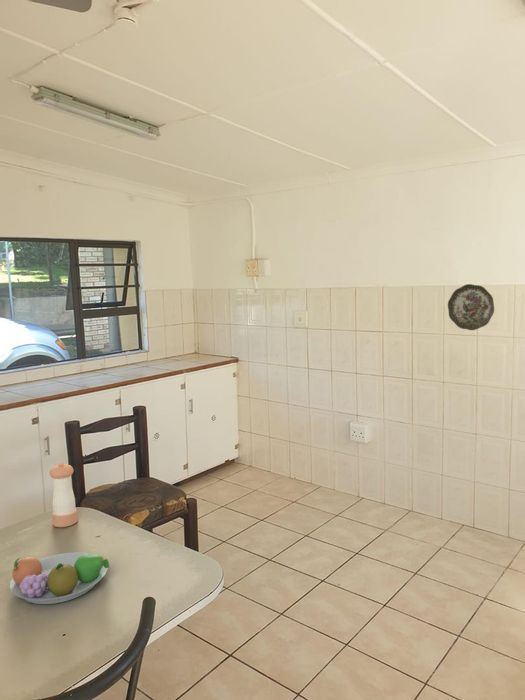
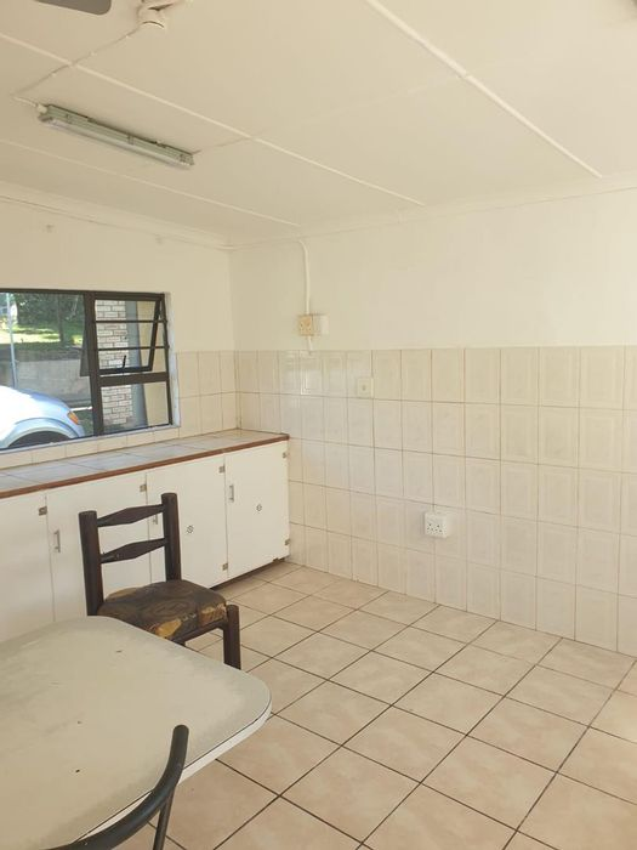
- pepper shaker [48,462,79,528]
- decorative plate [447,283,495,331]
- fruit bowl [9,551,110,605]
